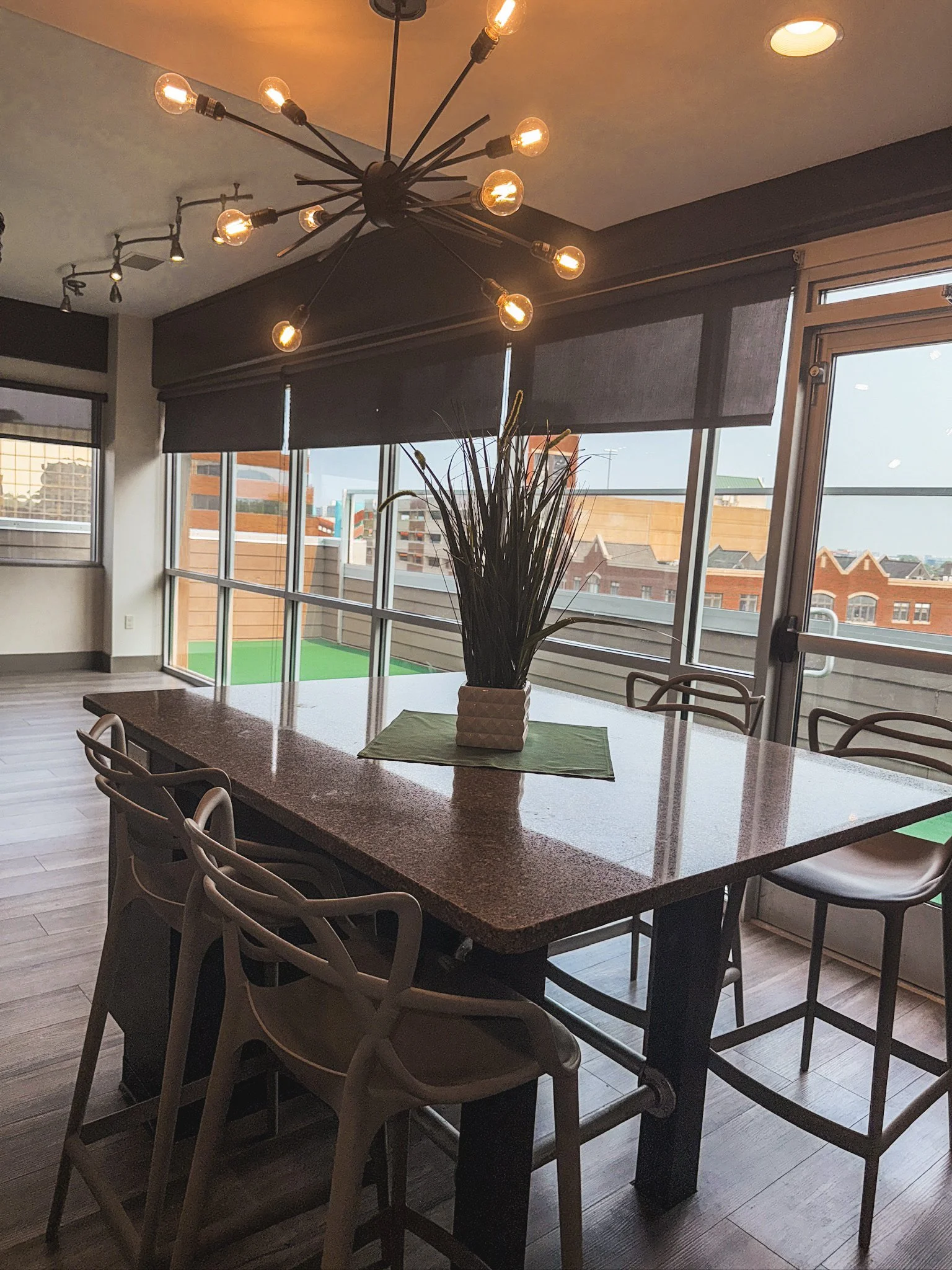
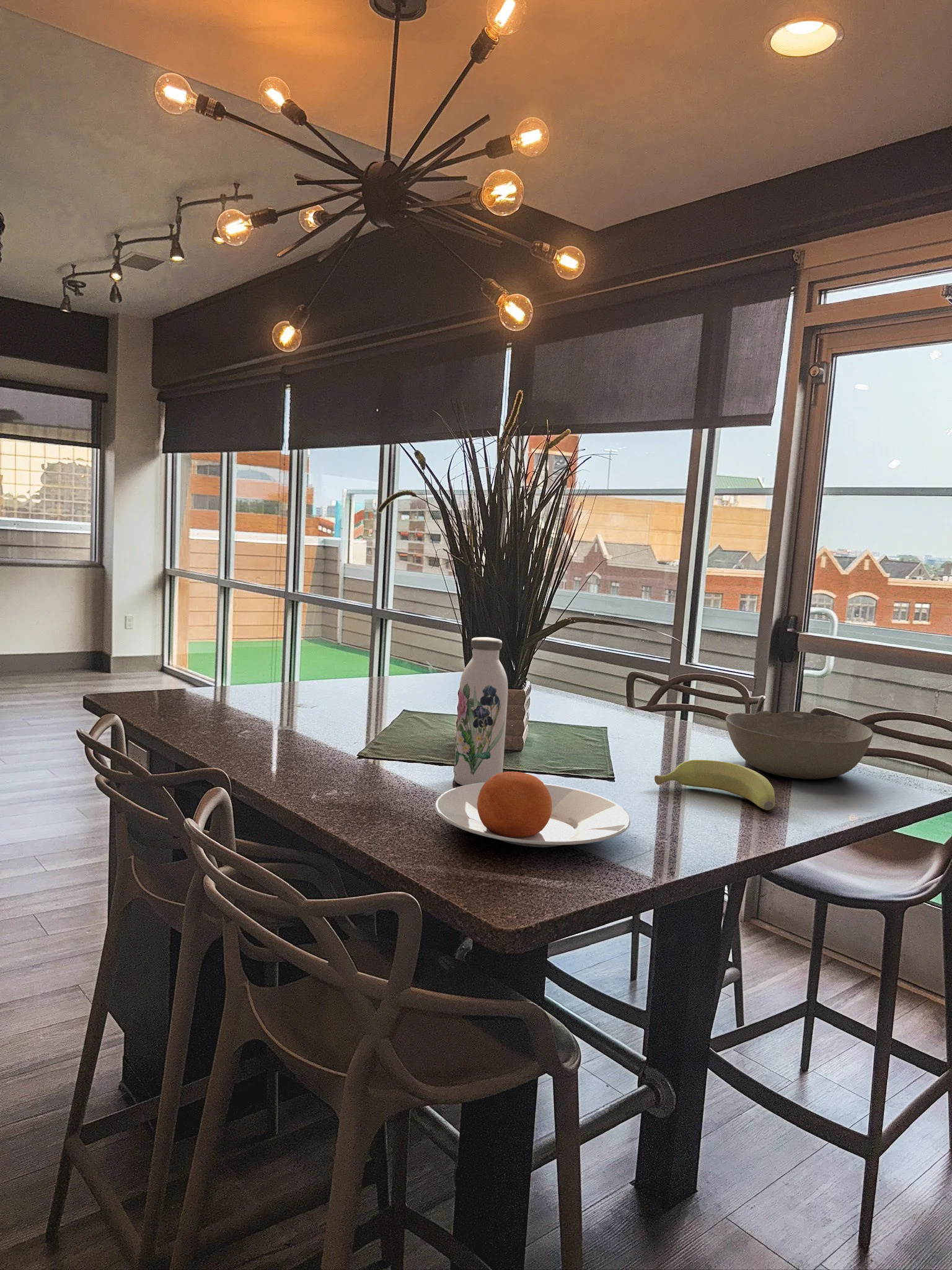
+ plate [434,771,631,848]
+ bowl [725,710,874,779]
+ banana [654,759,775,810]
+ water bottle [454,637,508,786]
